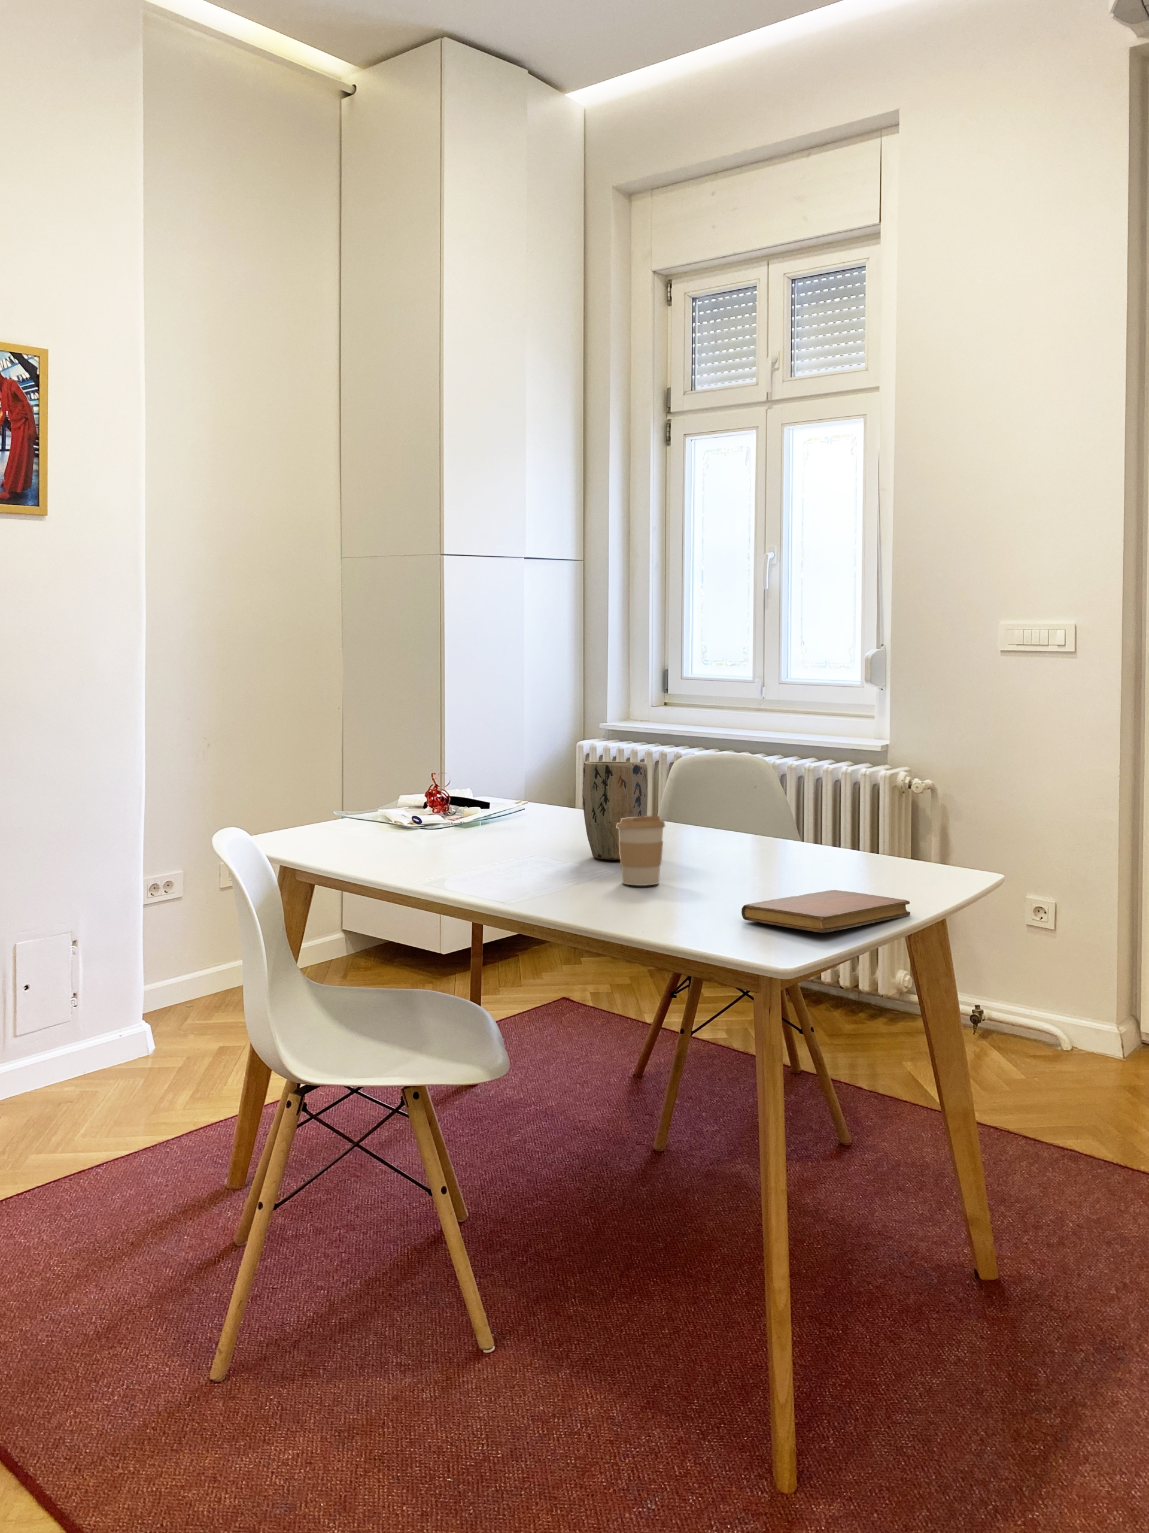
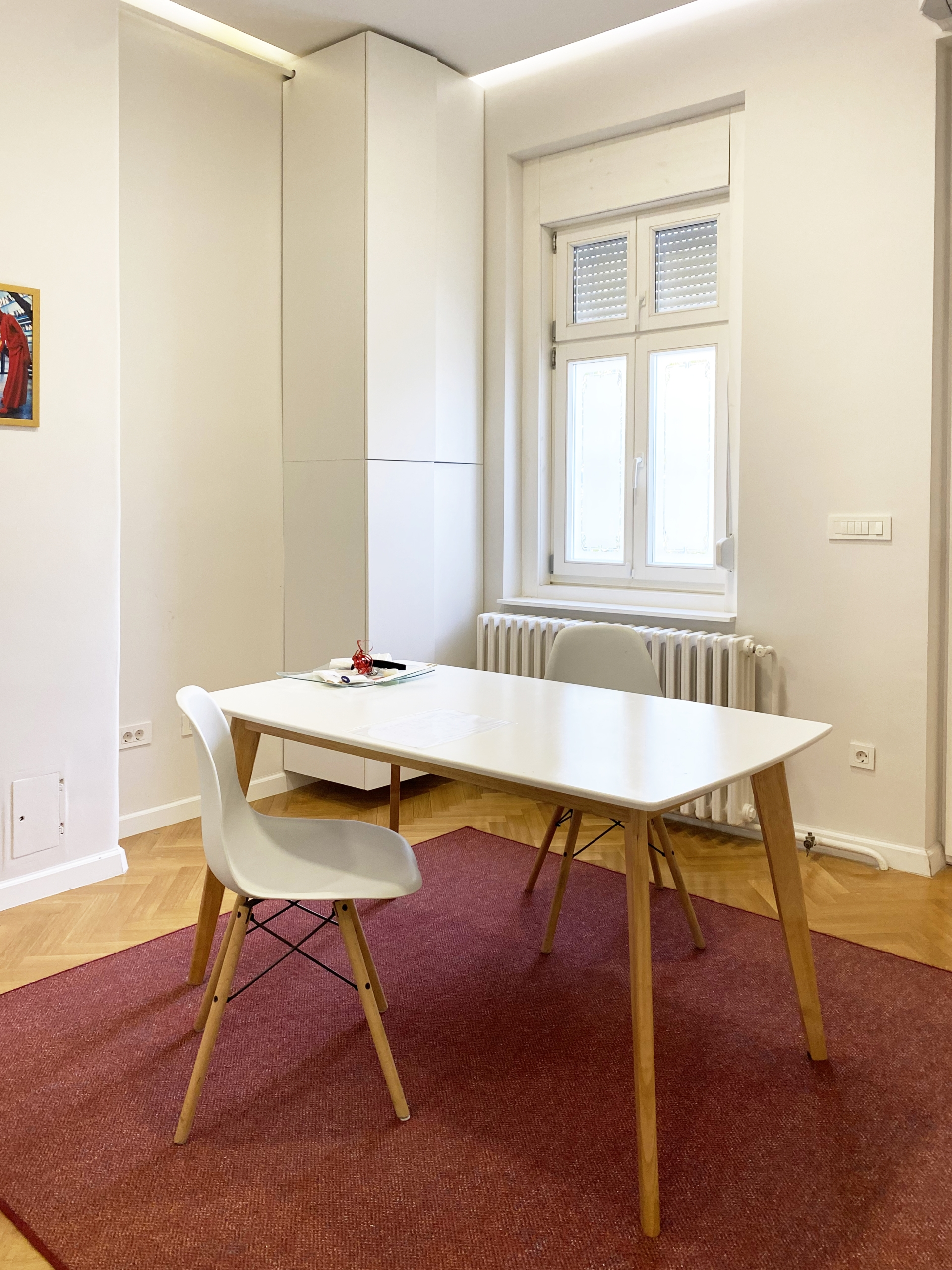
- coffee cup [617,815,666,886]
- plant pot [582,760,648,859]
- notebook [741,890,911,933]
